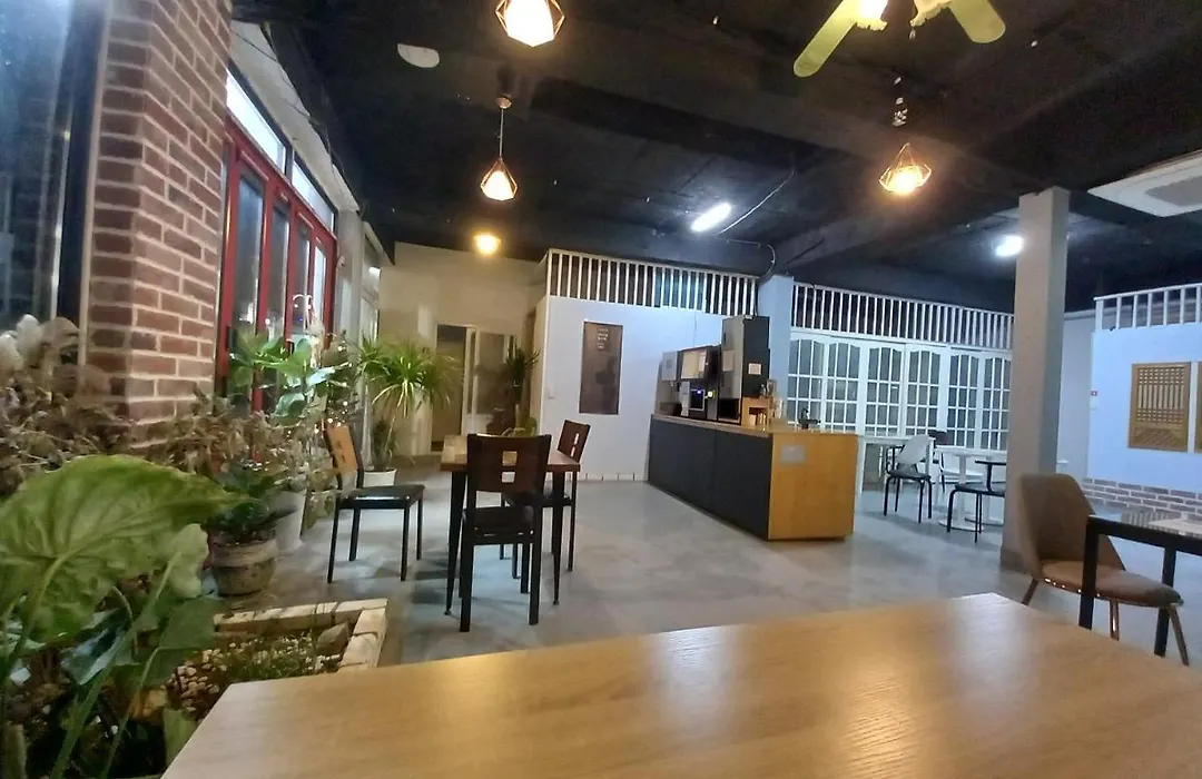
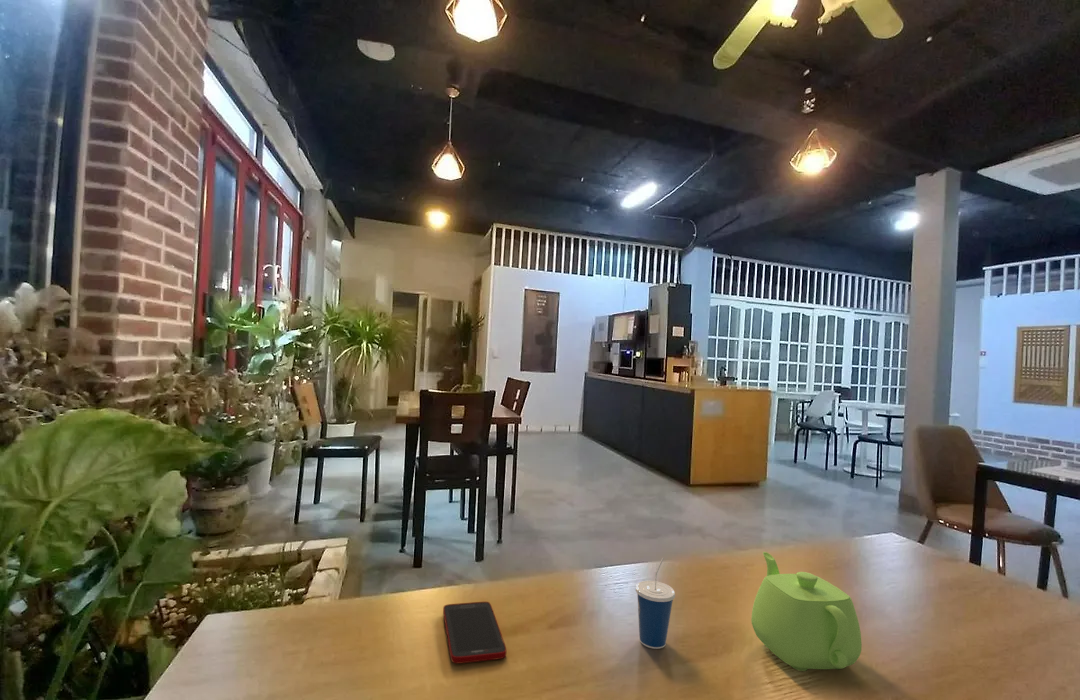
+ cell phone [442,601,507,664]
+ teapot [750,551,863,672]
+ cup [635,557,676,650]
